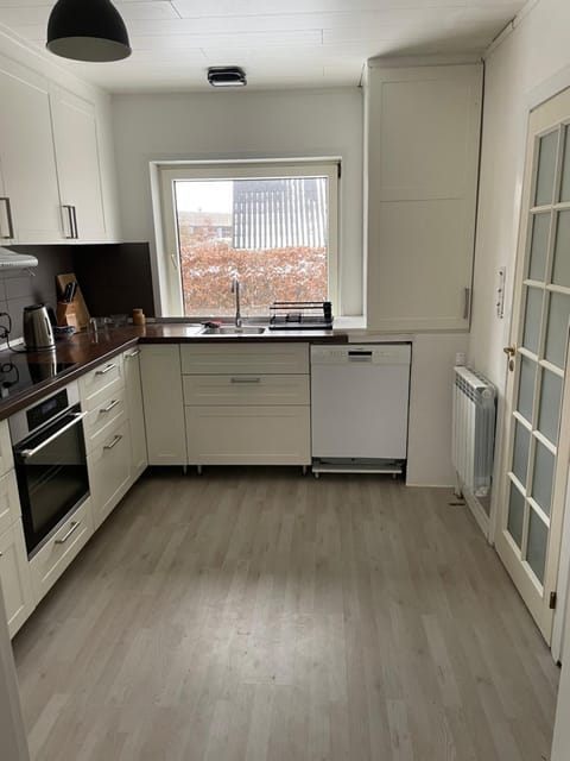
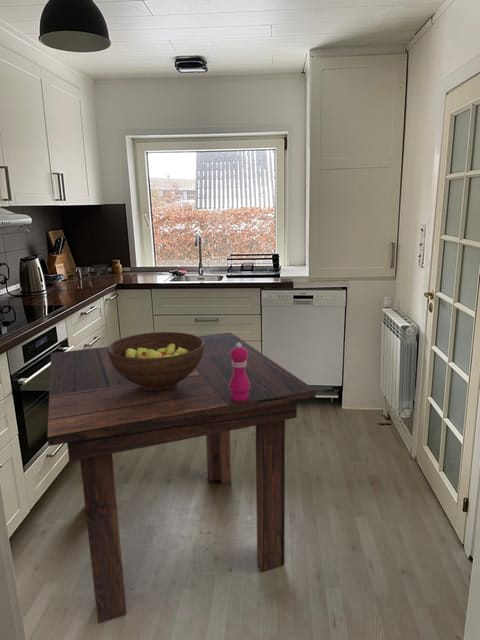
+ pepper mill [229,343,250,401]
+ fruit bowl [108,331,204,391]
+ dining table [46,331,317,624]
